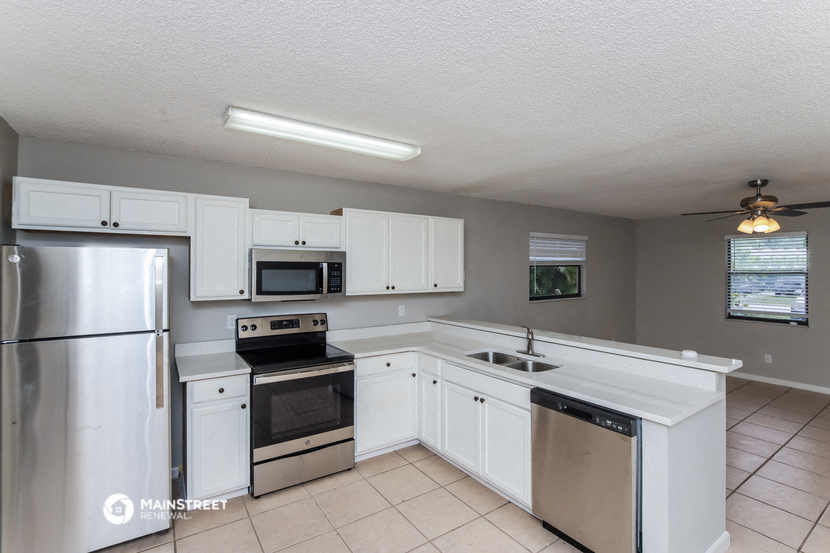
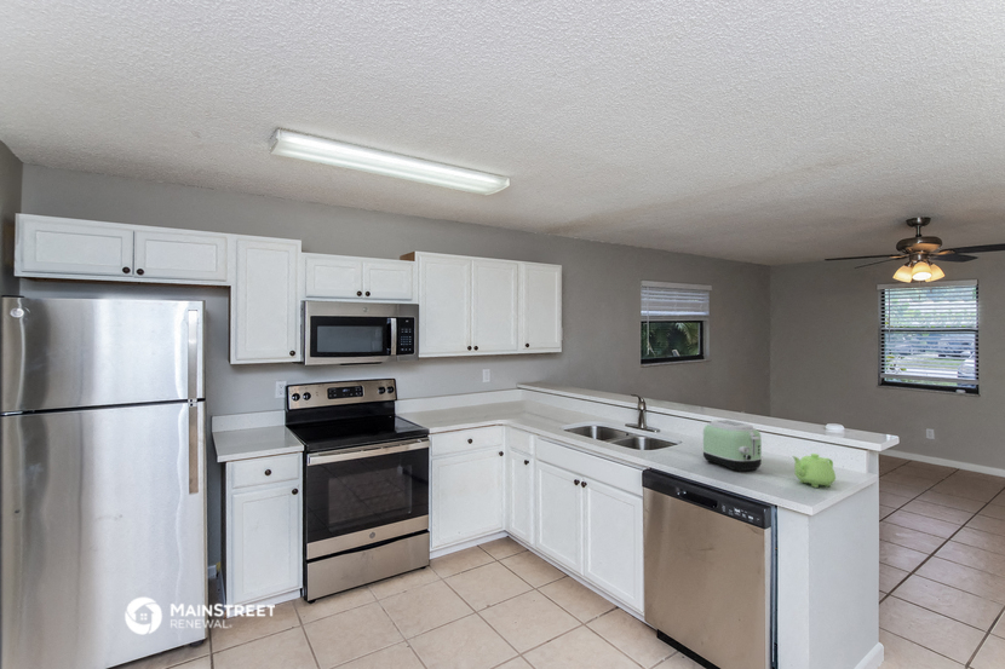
+ teapot [792,452,837,489]
+ toaster [701,419,764,473]
